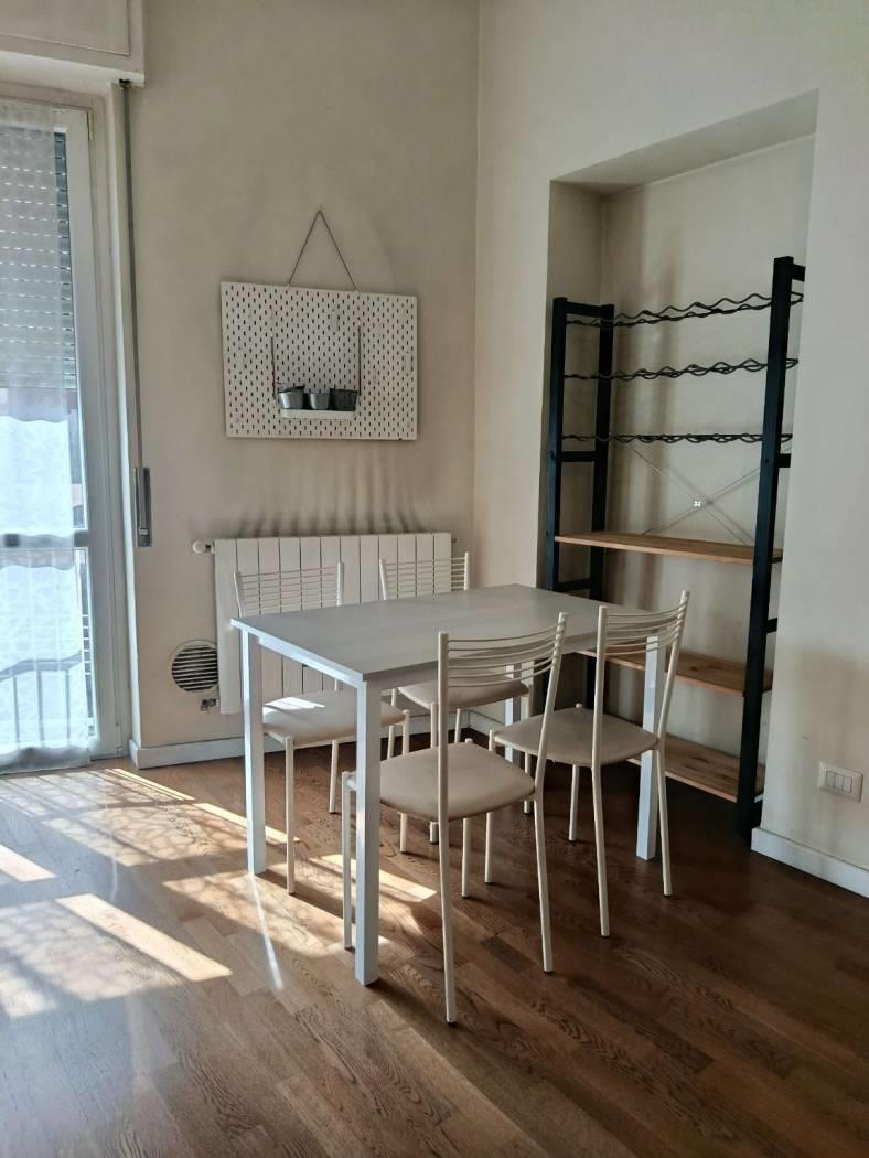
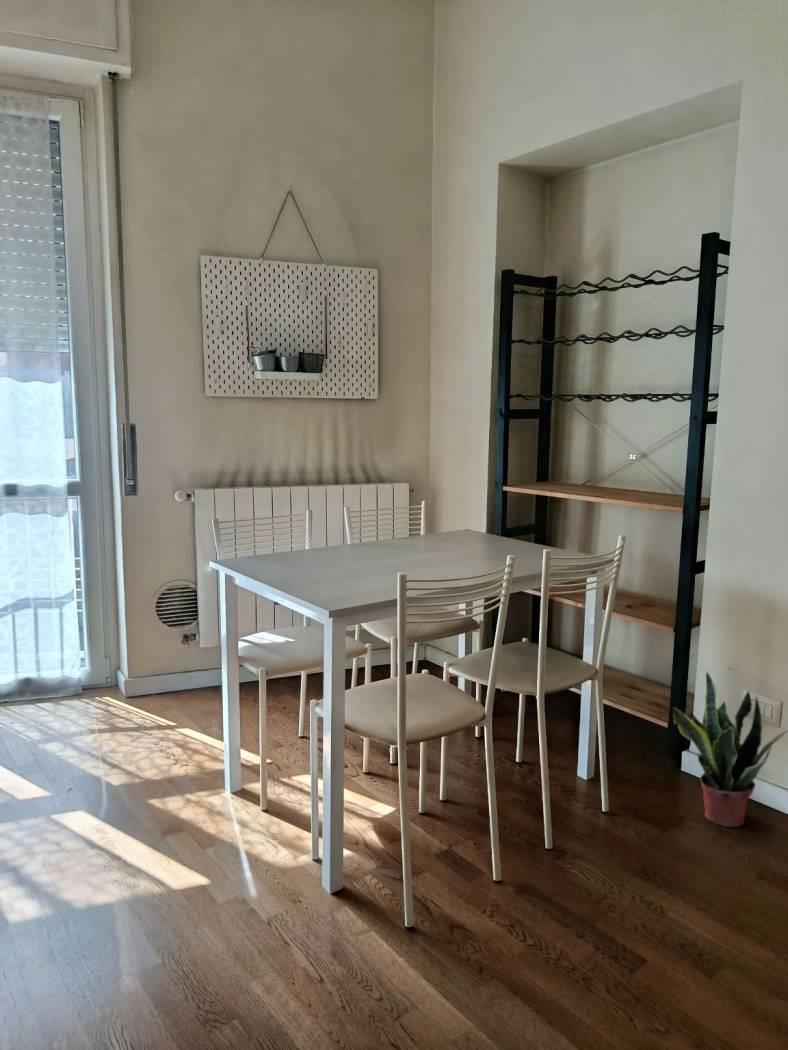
+ potted plant [672,671,788,828]
